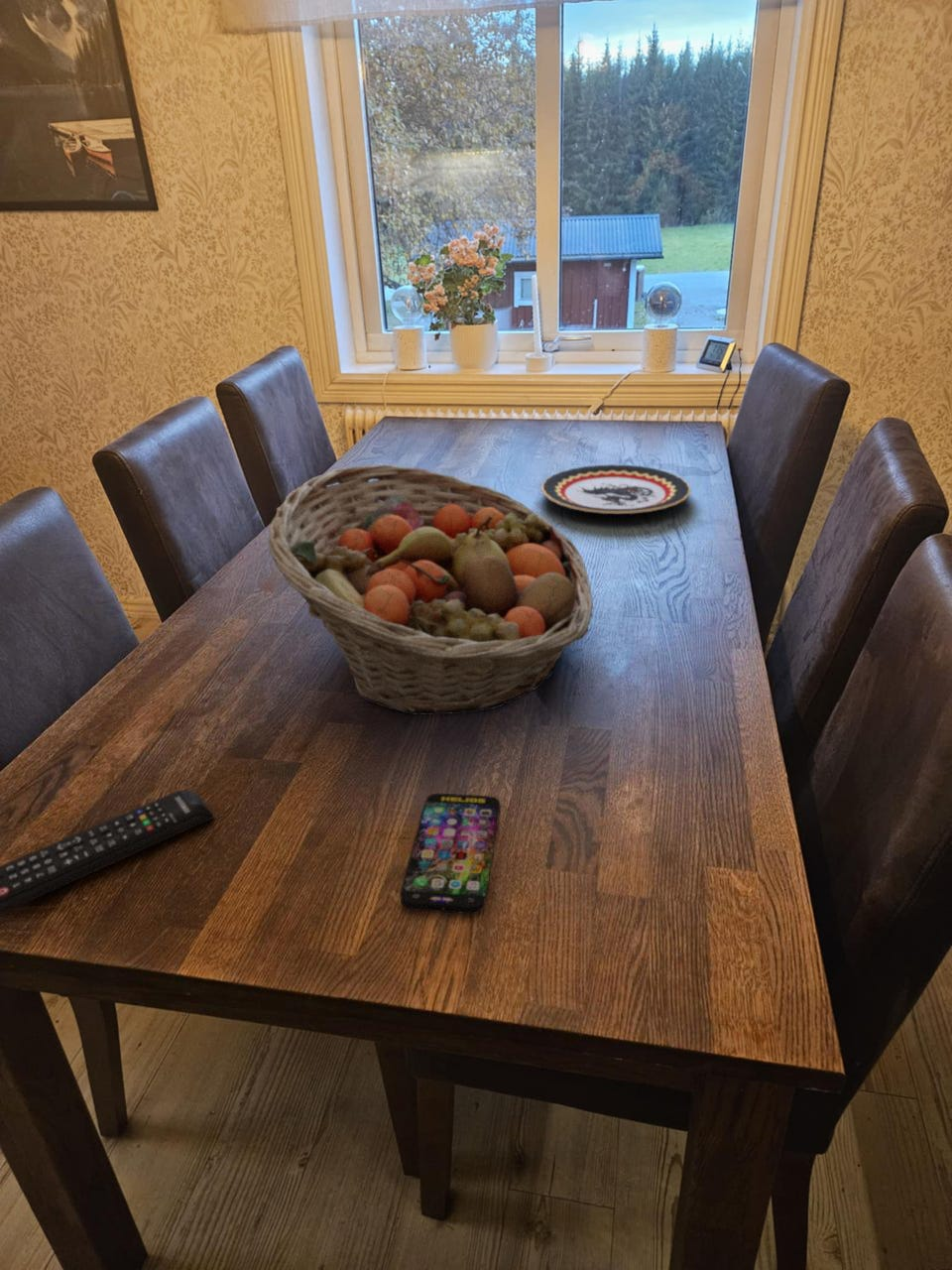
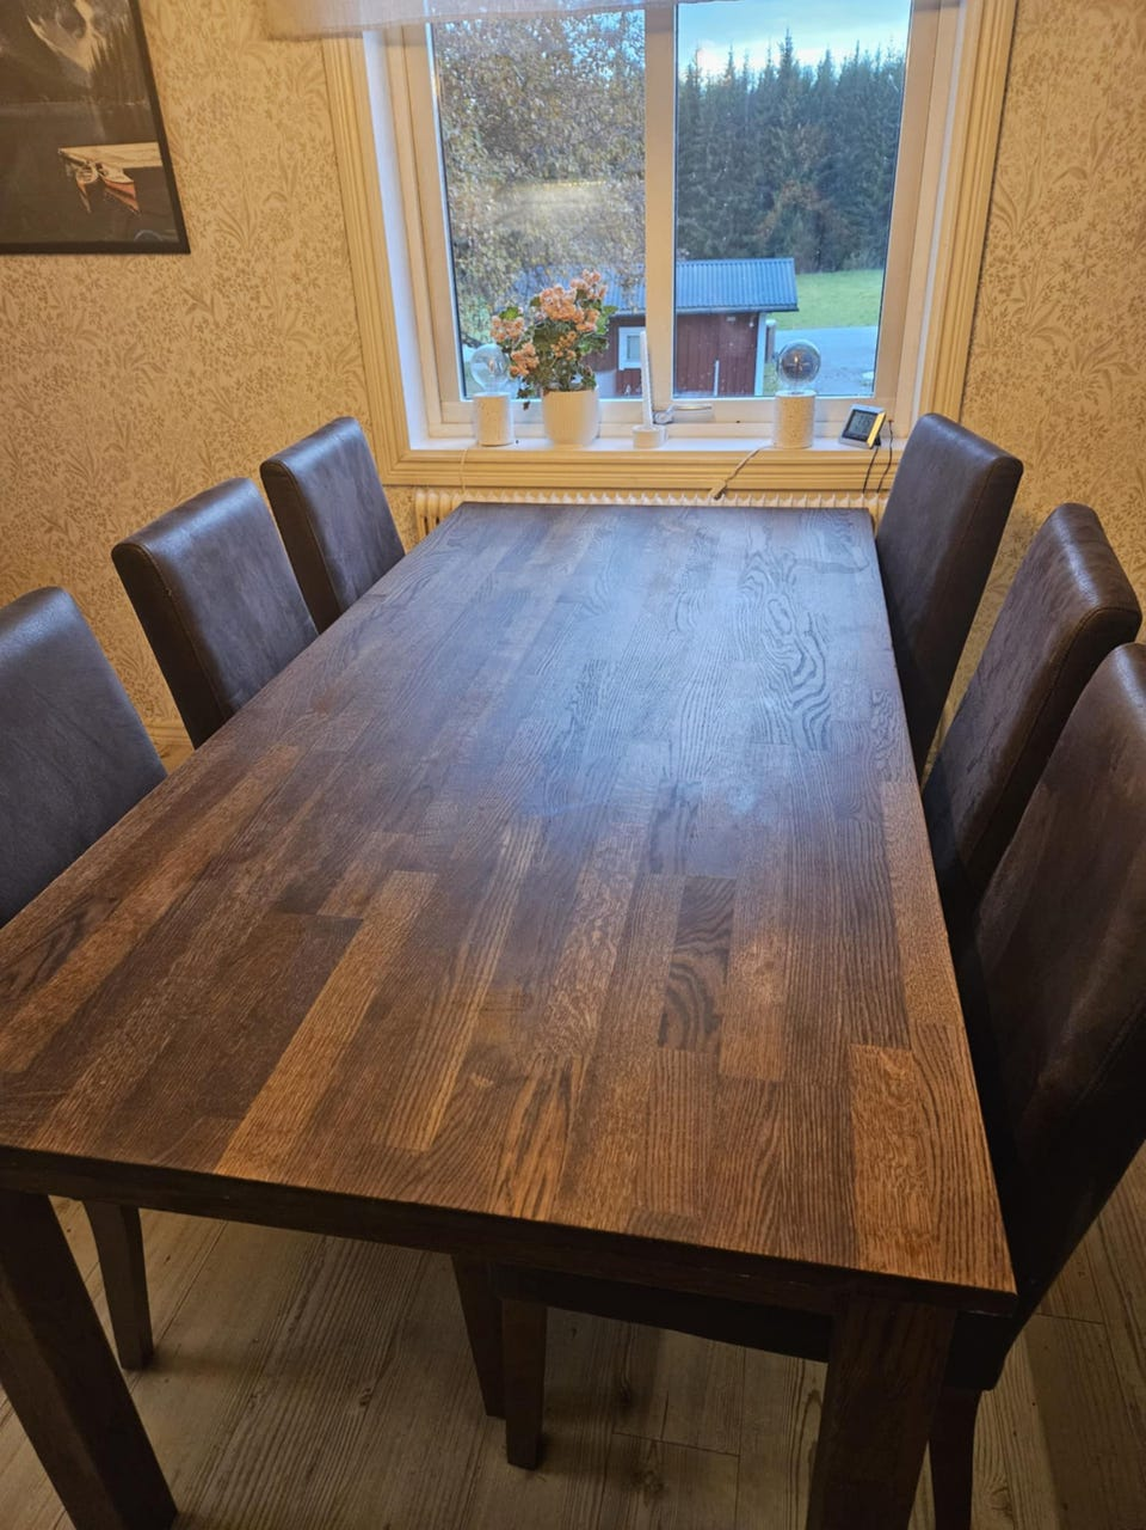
- remote control [0,789,215,916]
- fruit basket [268,464,594,716]
- plate [540,463,692,515]
- smartphone [400,793,501,915]
